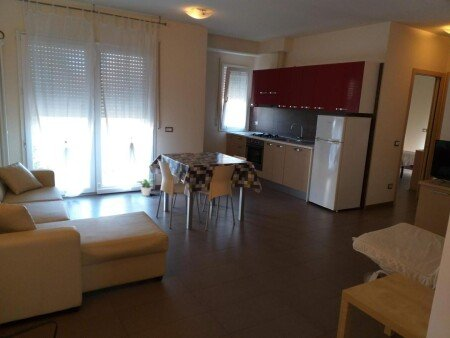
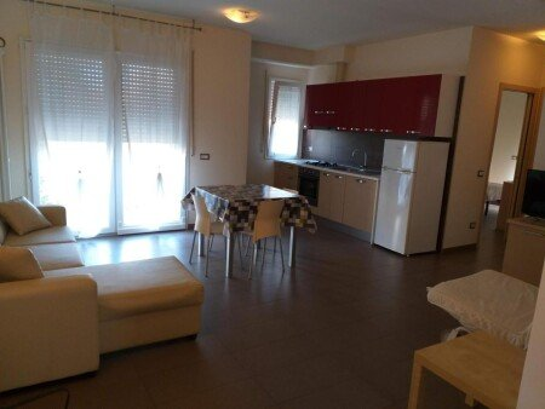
- potted plant [135,178,157,197]
